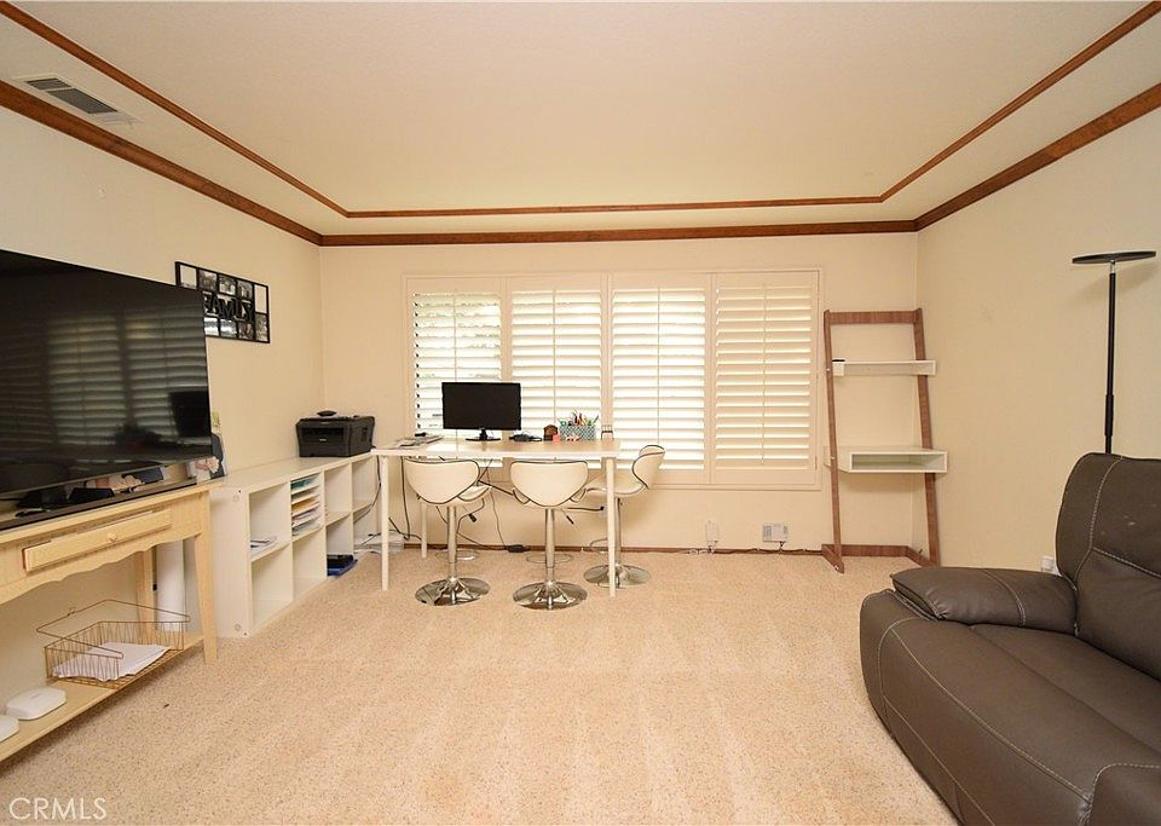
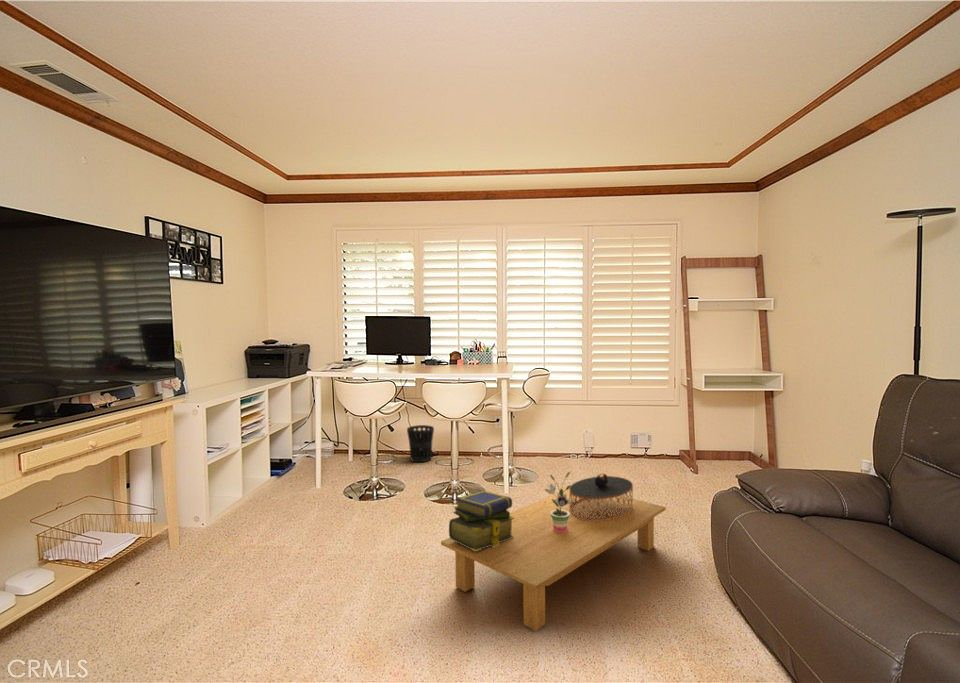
+ stack of books [448,490,514,551]
+ wastebasket [406,424,435,463]
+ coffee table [570,473,634,521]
+ potted plant [543,471,572,532]
+ coffee table [440,488,667,632]
